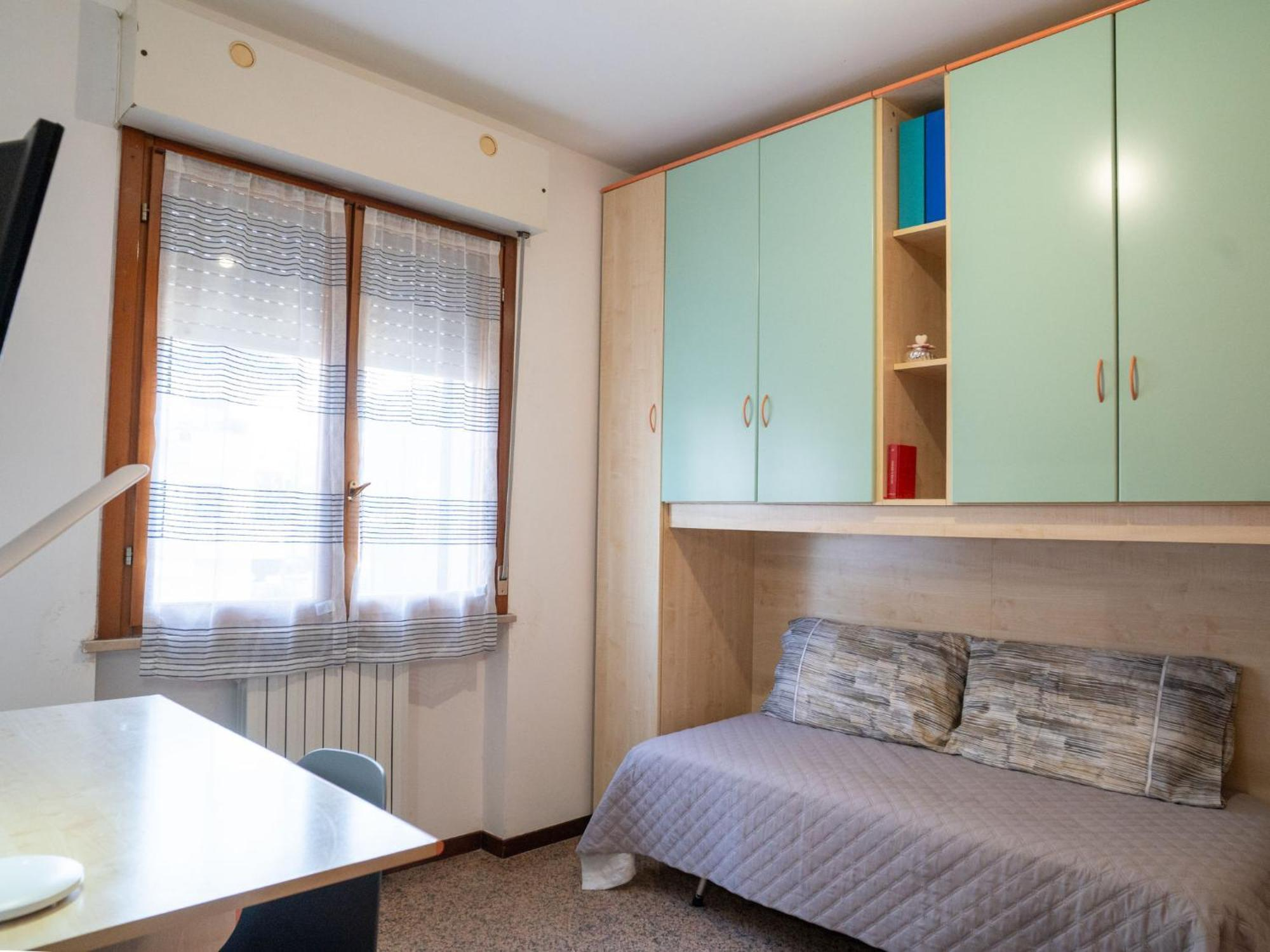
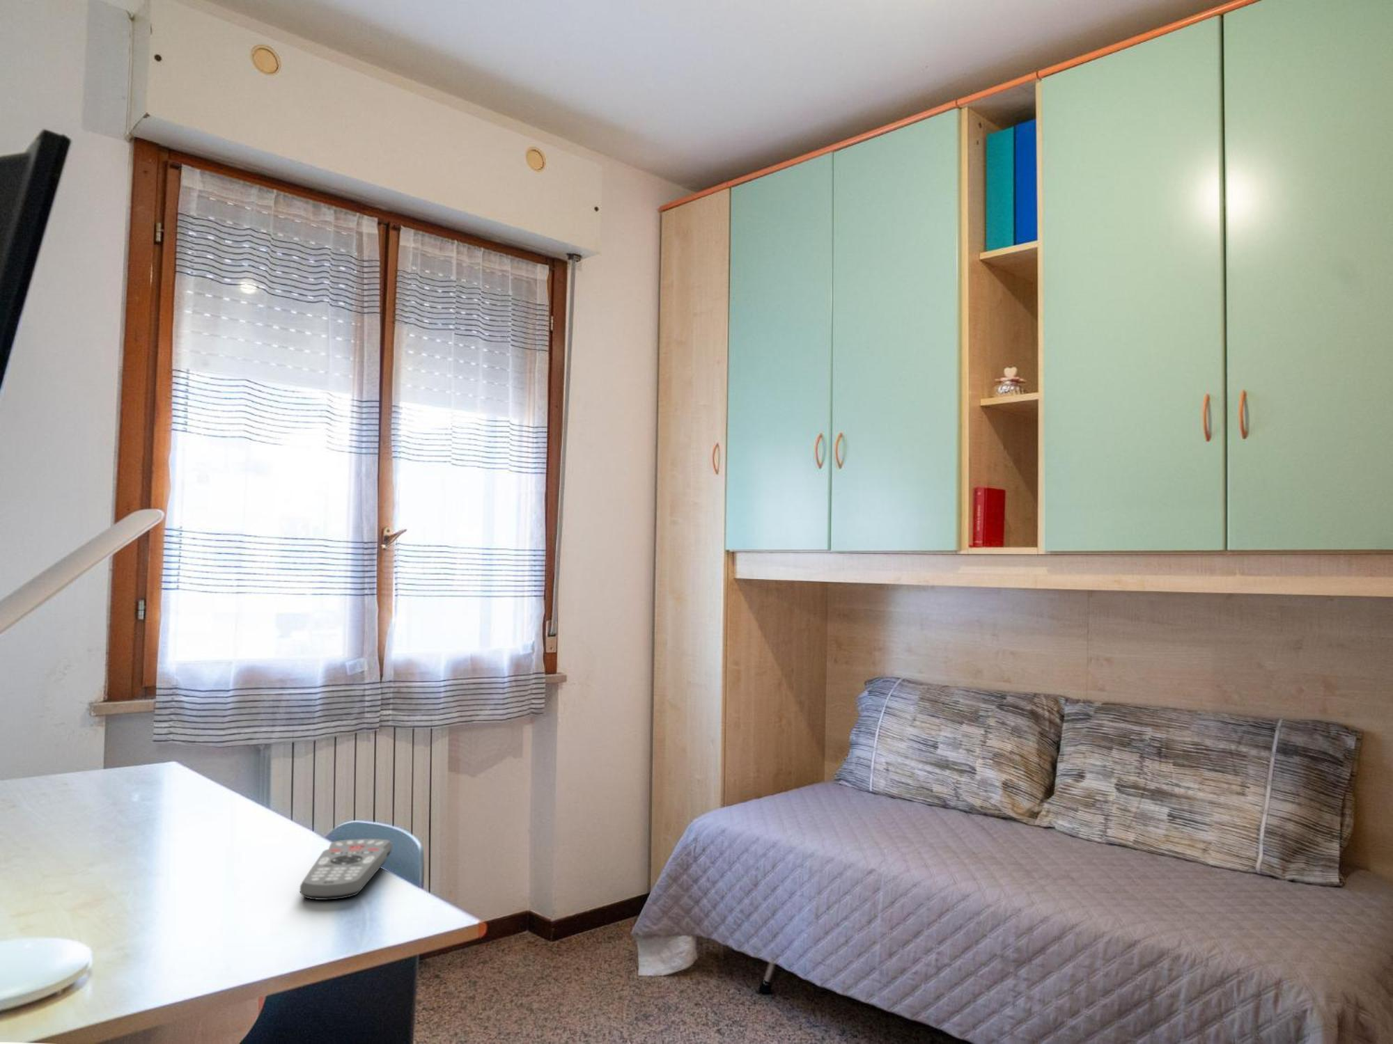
+ remote control [299,838,393,900]
